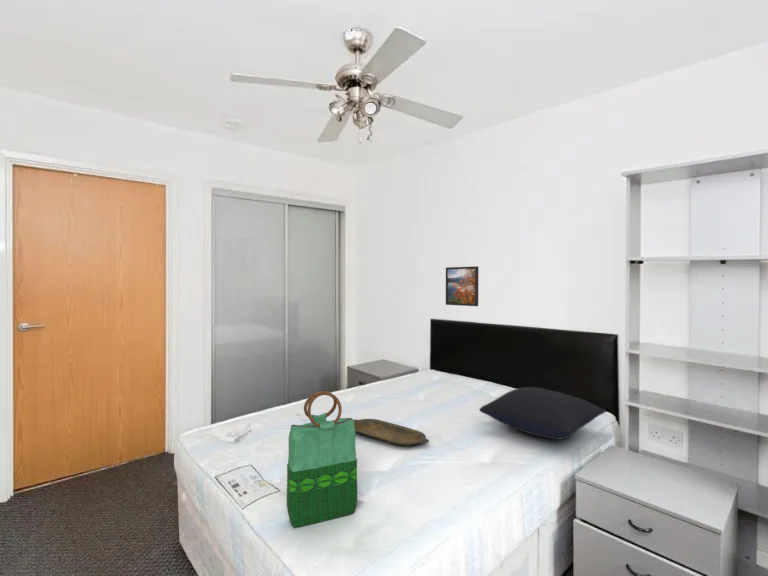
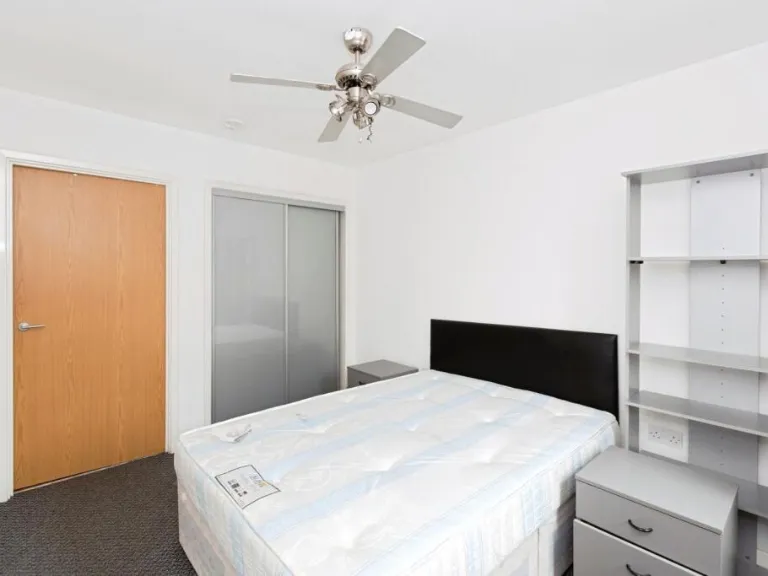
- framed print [445,265,479,307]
- tote bag [286,390,358,529]
- serving tray [353,418,430,448]
- pillow [479,386,607,441]
